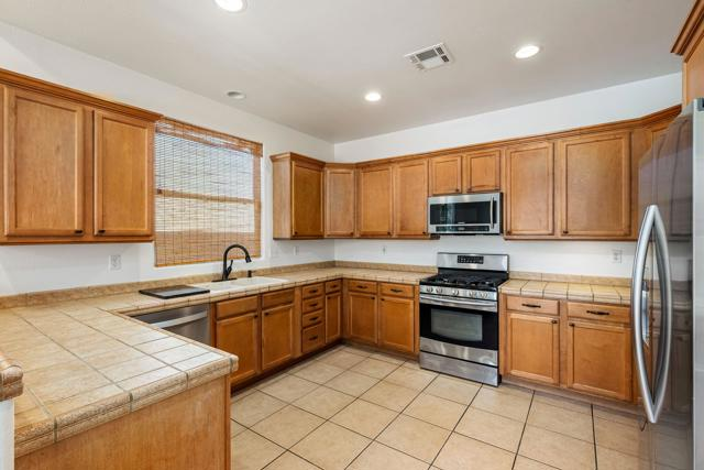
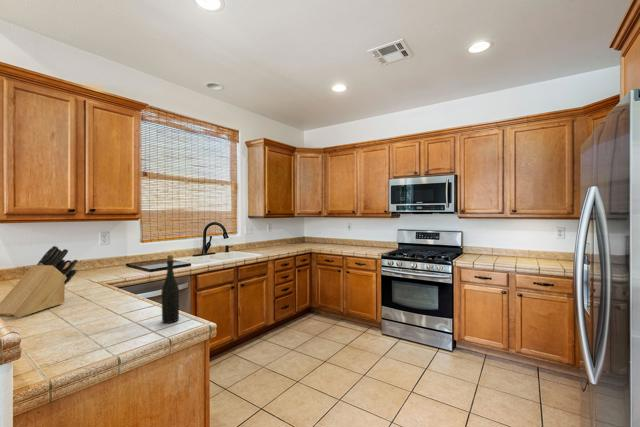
+ knife block [0,245,79,319]
+ bottle [160,254,180,324]
